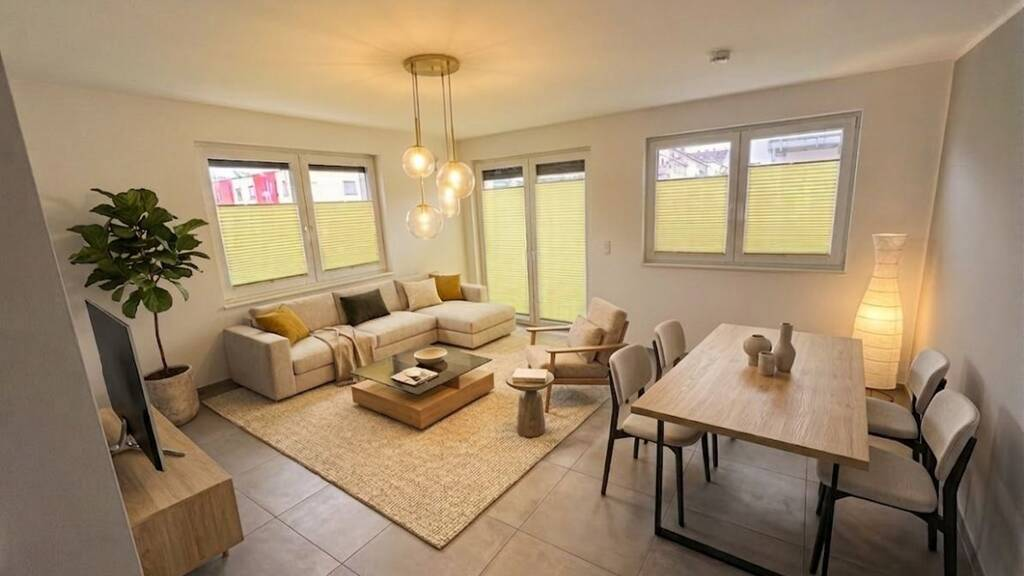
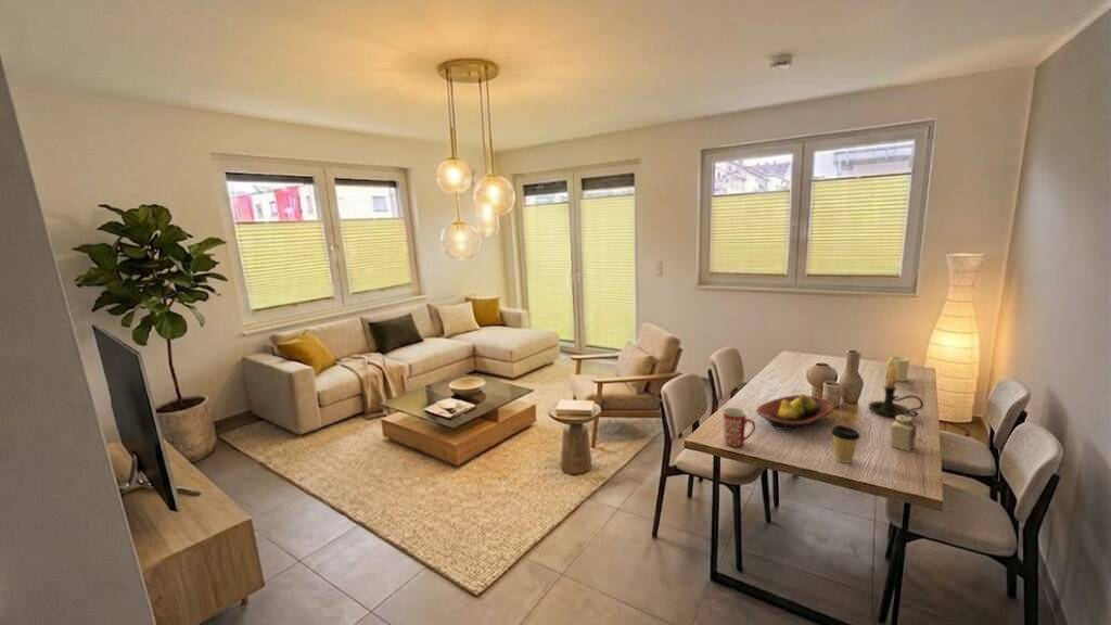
+ candle [887,356,910,383]
+ fruit bowl [755,393,835,431]
+ coffee cup [830,424,861,464]
+ candle holder [868,353,924,419]
+ salt shaker [890,414,918,452]
+ mug [721,407,756,448]
